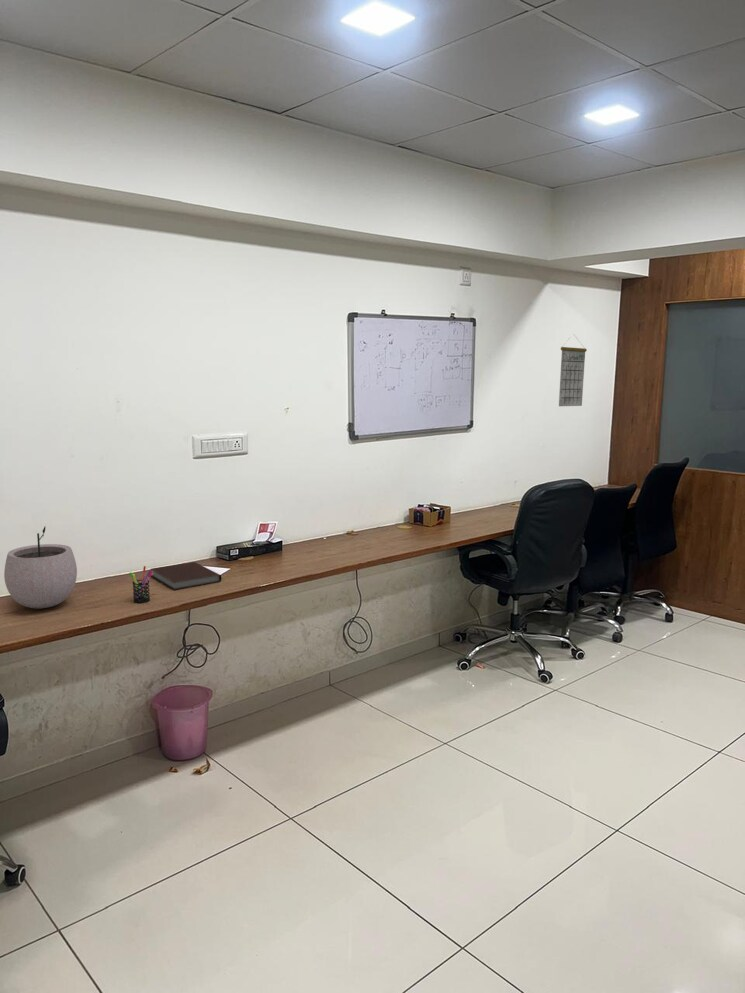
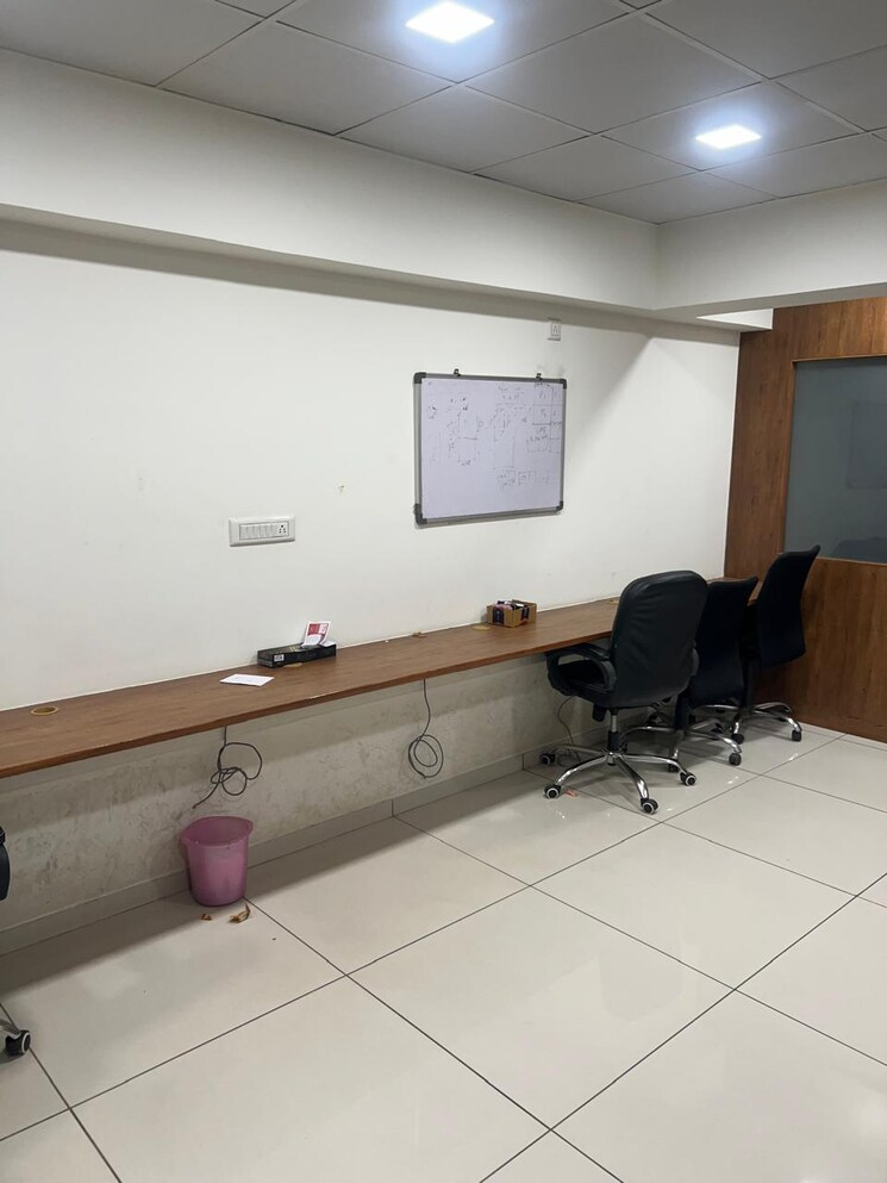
- pen holder [129,565,153,604]
- plant pot [3,526,78,609]
- calendar [558,335,588,407]
- notebook [150,561,222,591]
